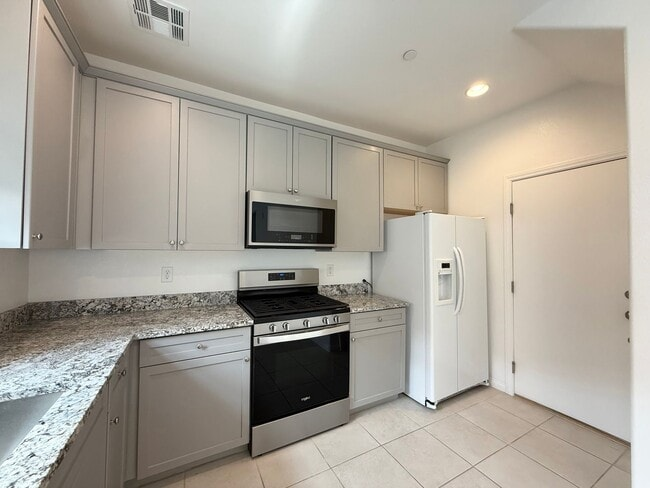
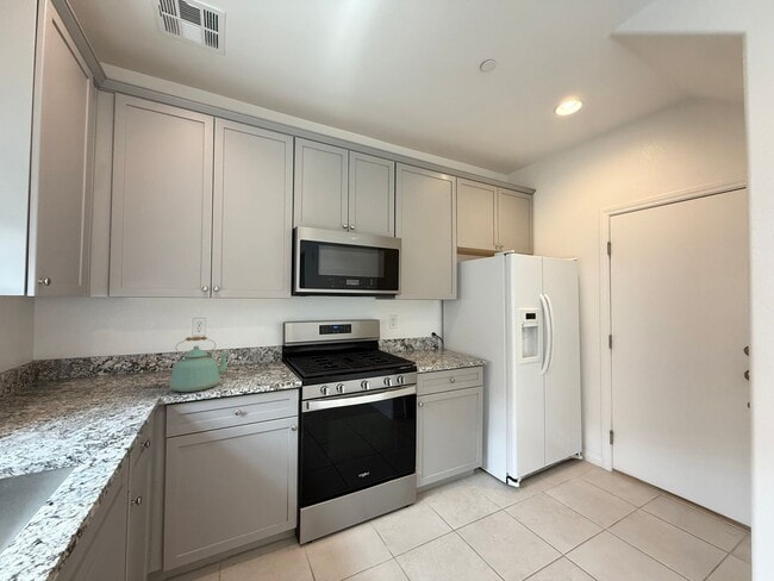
+ kettle [169,335,231,393]
